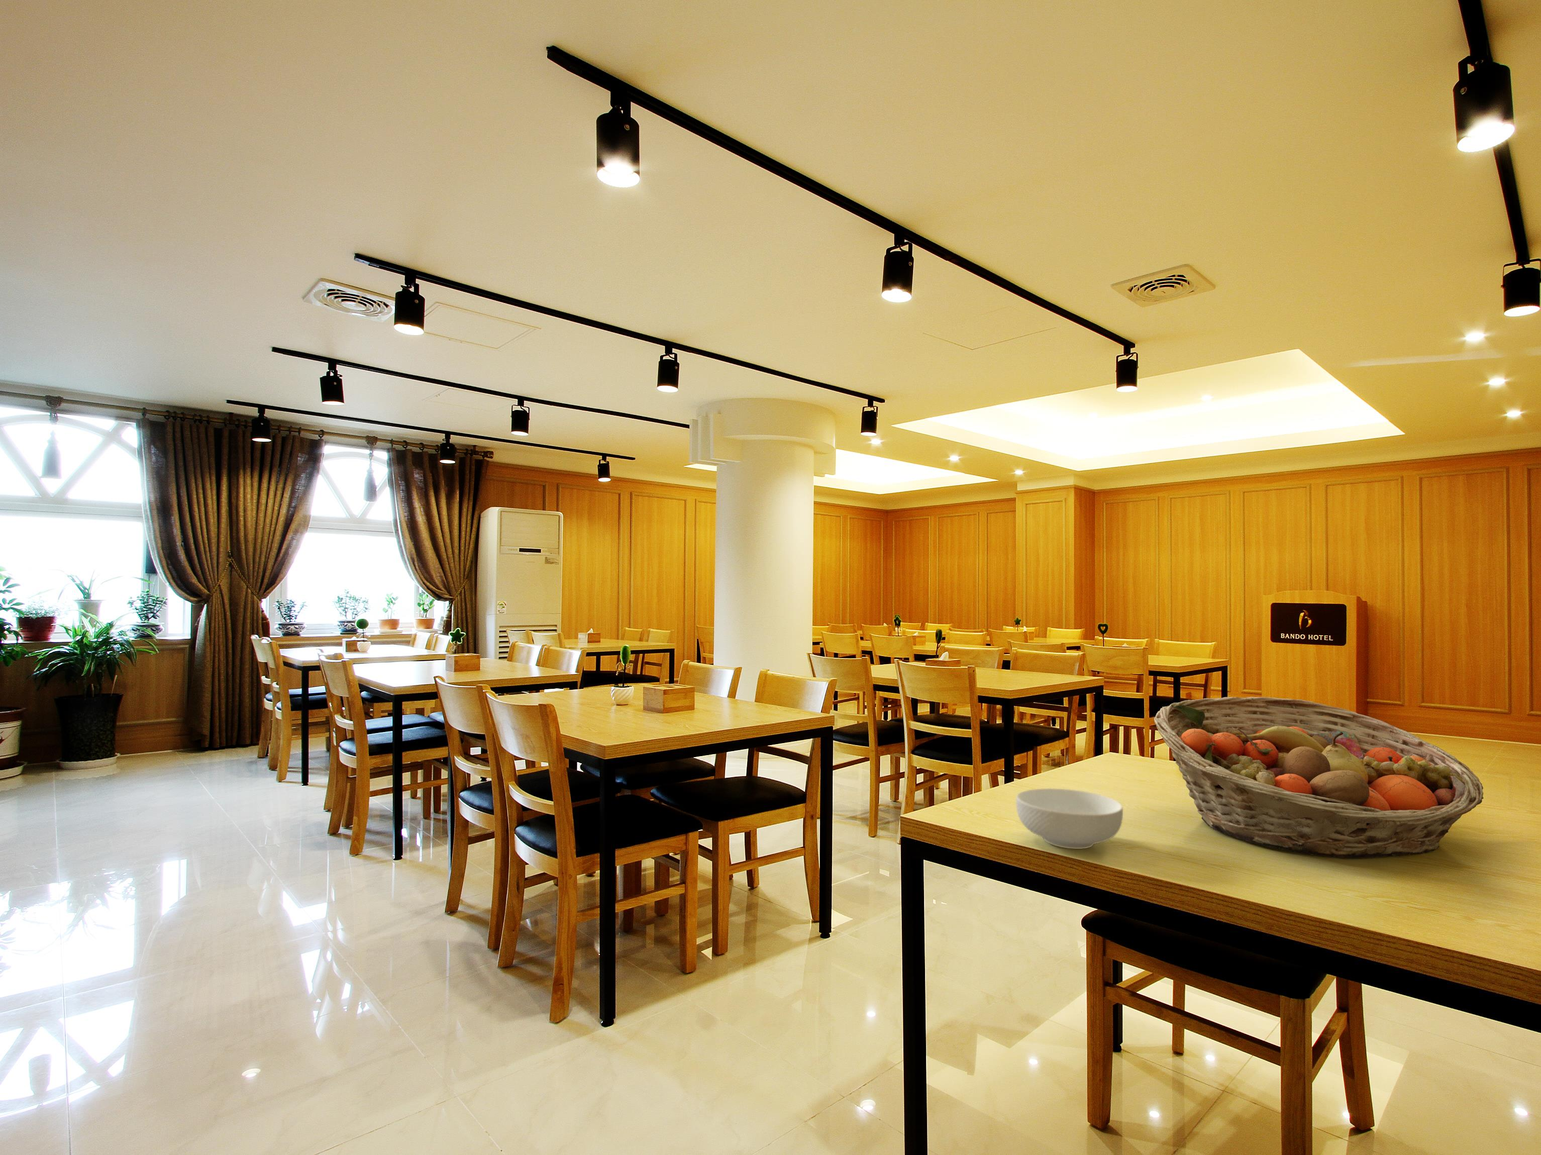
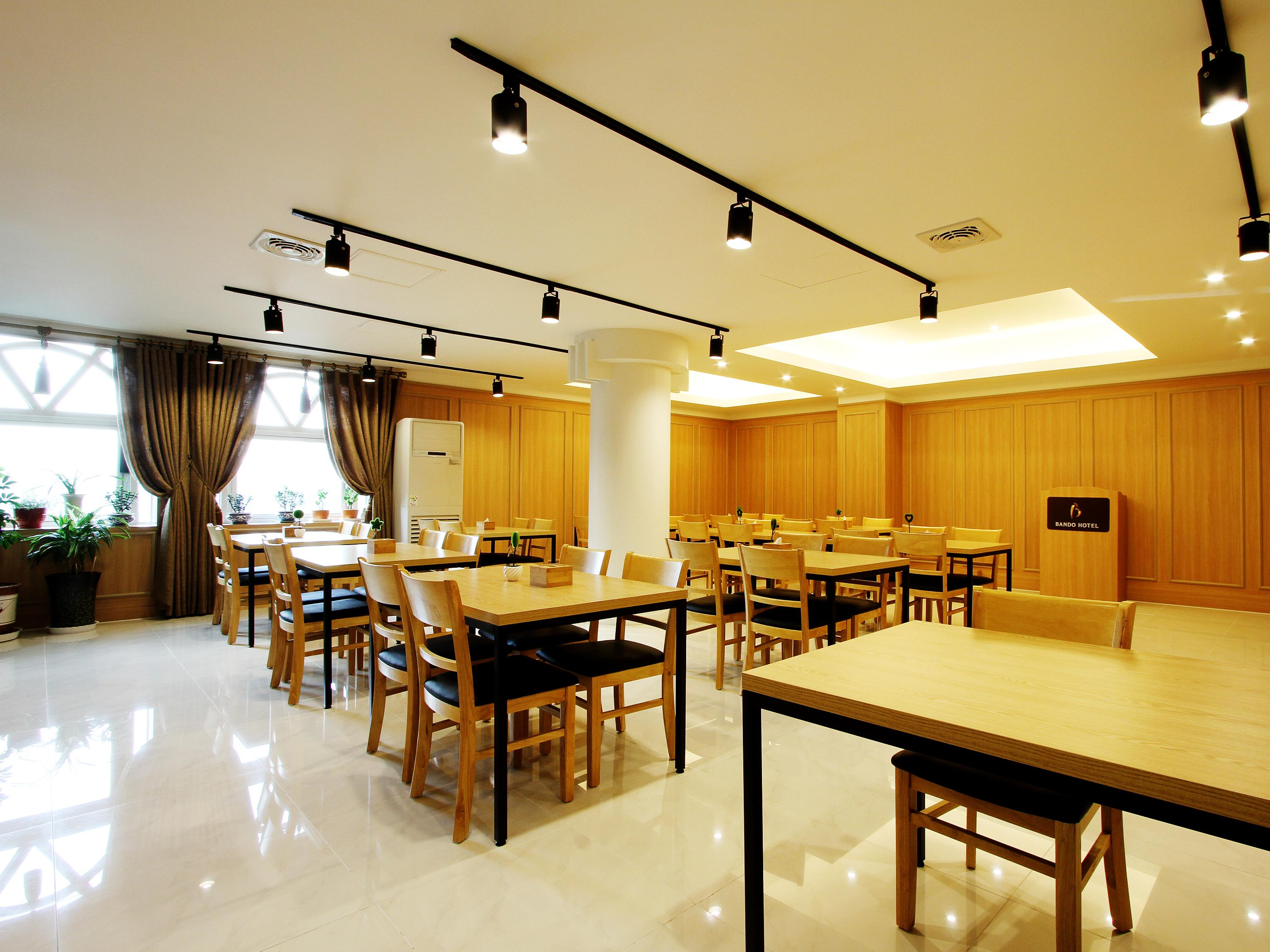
- fruit basket [1154,696,1484,859]
- cereal bowl [1016,787,1124,849]
